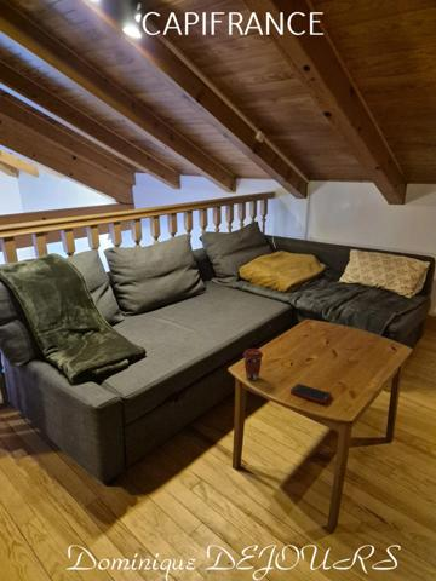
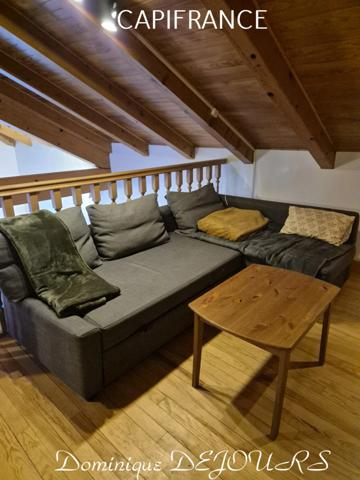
- cell phone [289,382,333,404]
- coffee cup [242,347,264,381]
